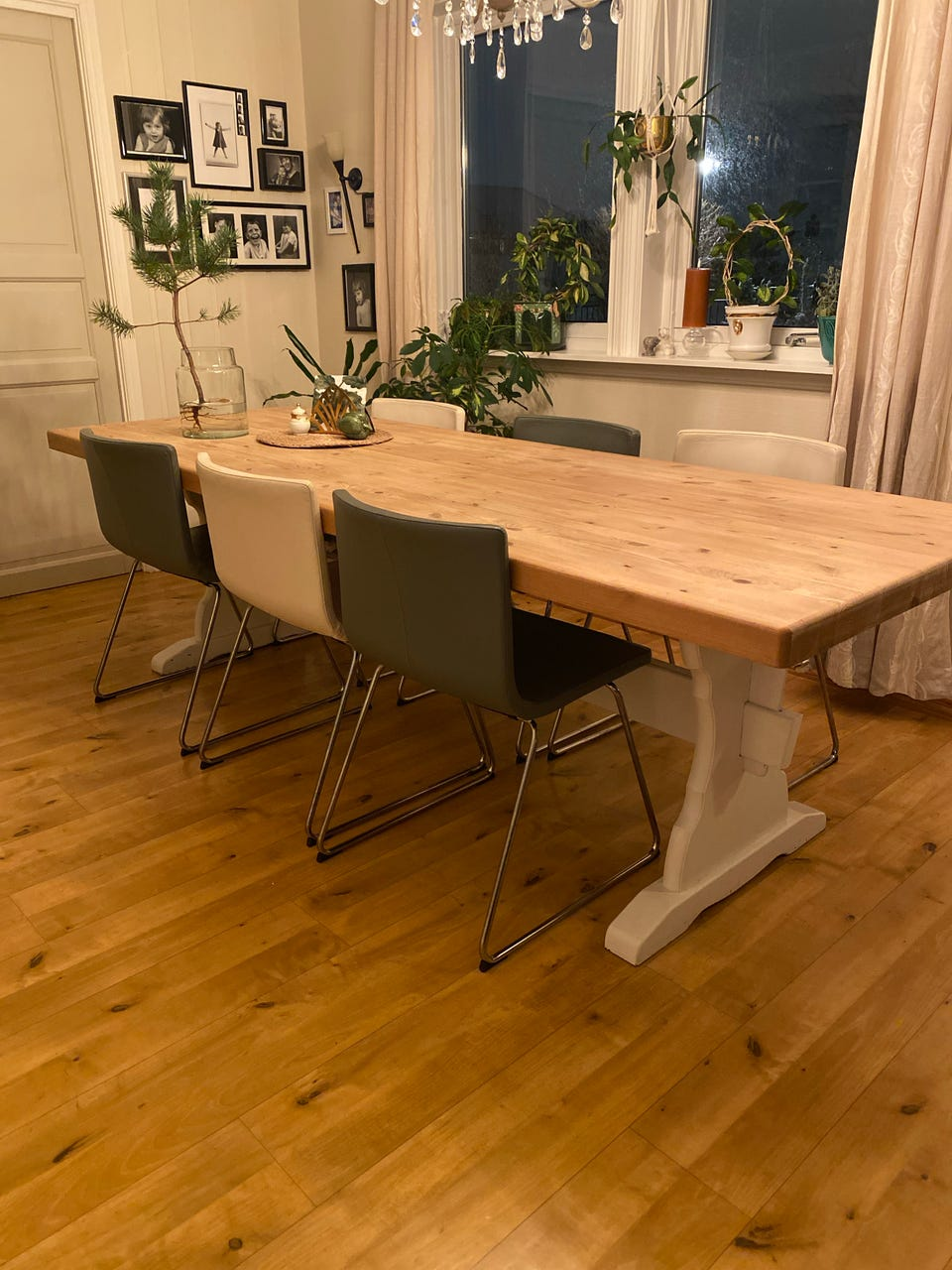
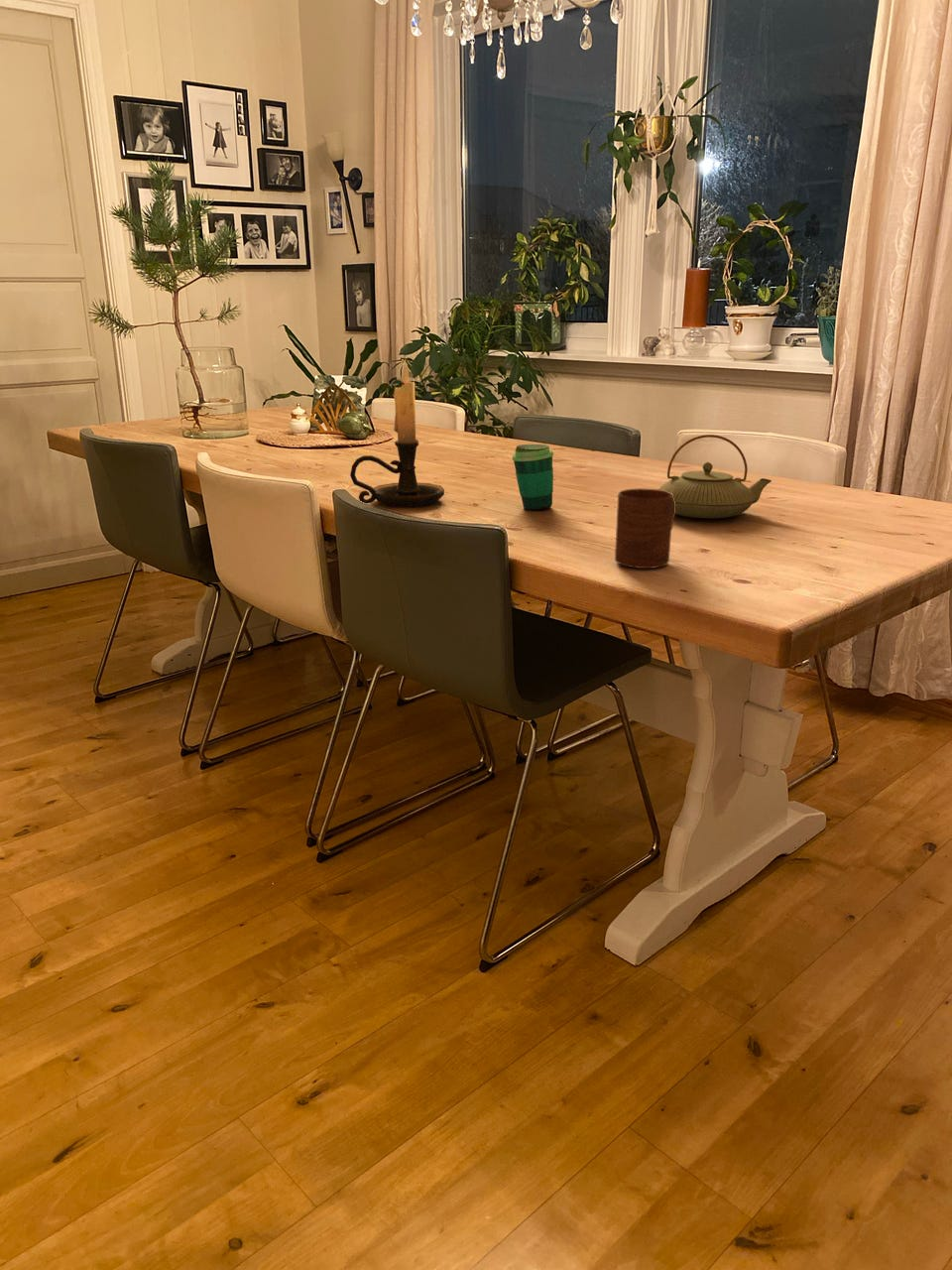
+ teapot [658,434,773,519]
+ candle holder [349,359,445,508]
+ cup [614,487,676,570]
+ cup [512,444,554,511]
